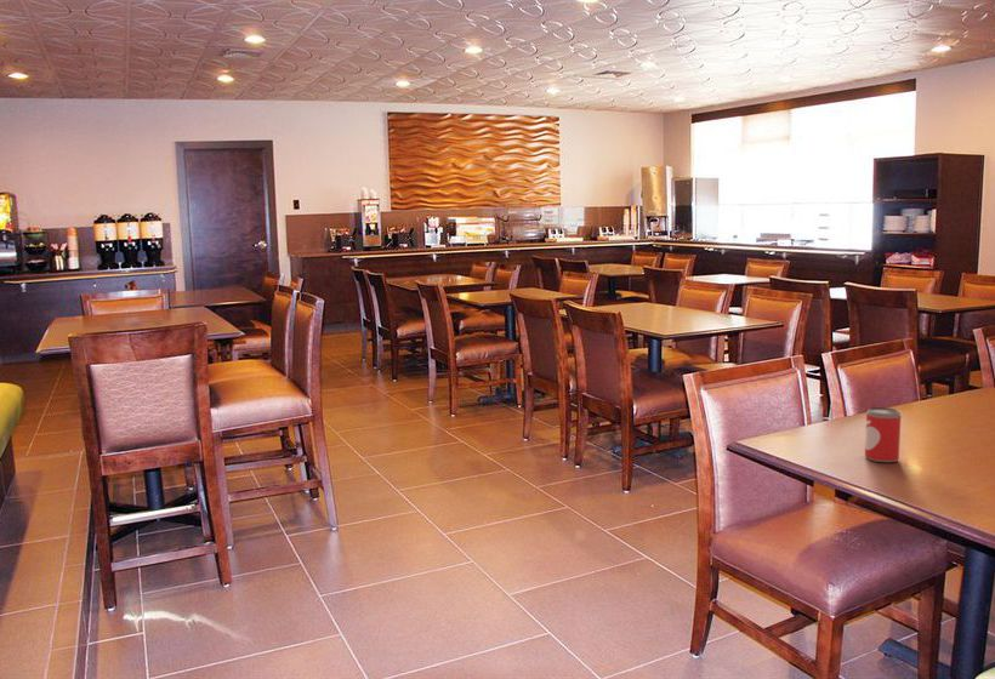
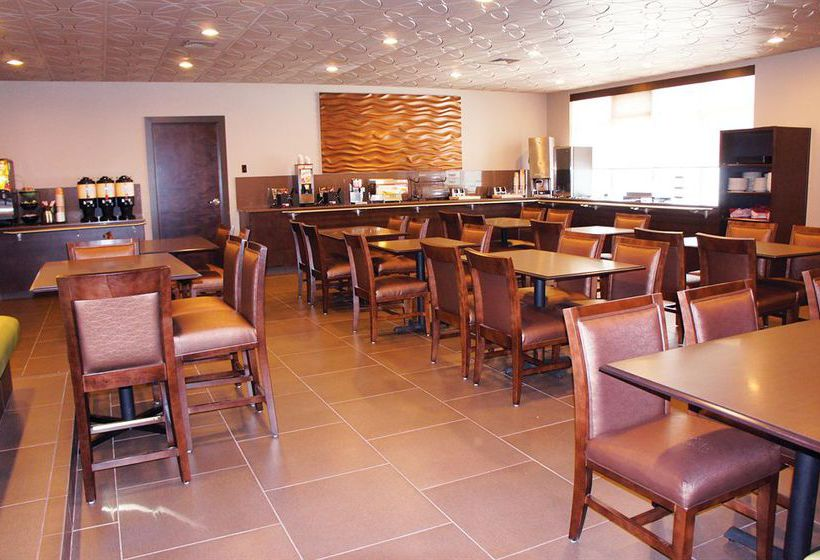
- beer can [864,406,903,463]
